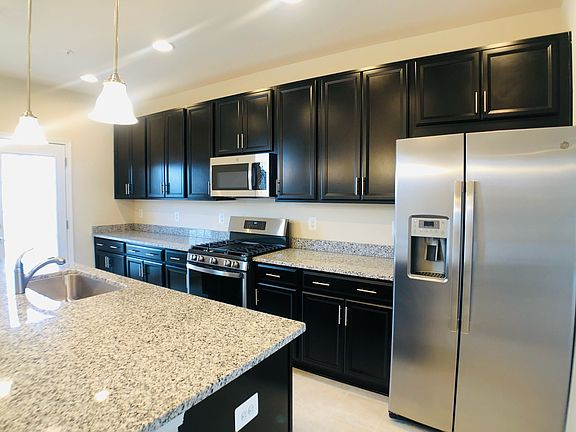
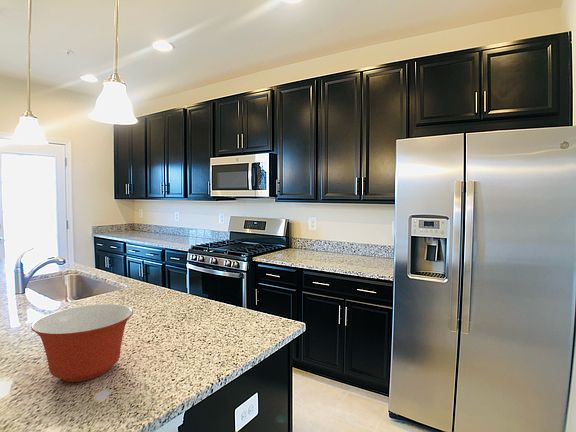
+ mixing bowl [30,303,134,383]
